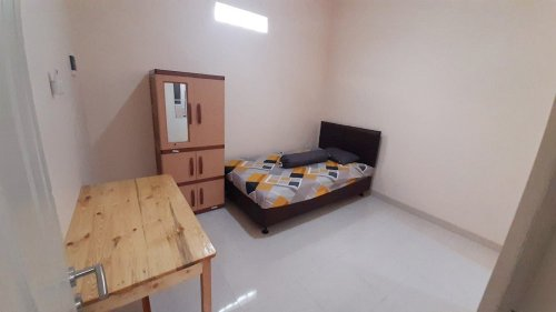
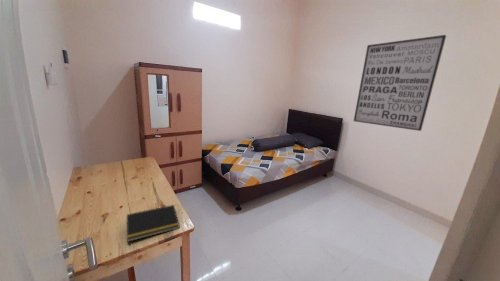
+ notepad [125,204,181,243]
+ wall art [353,34,447,132]
